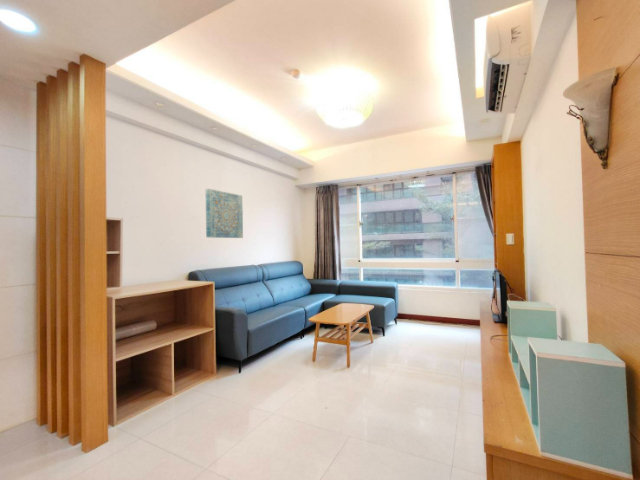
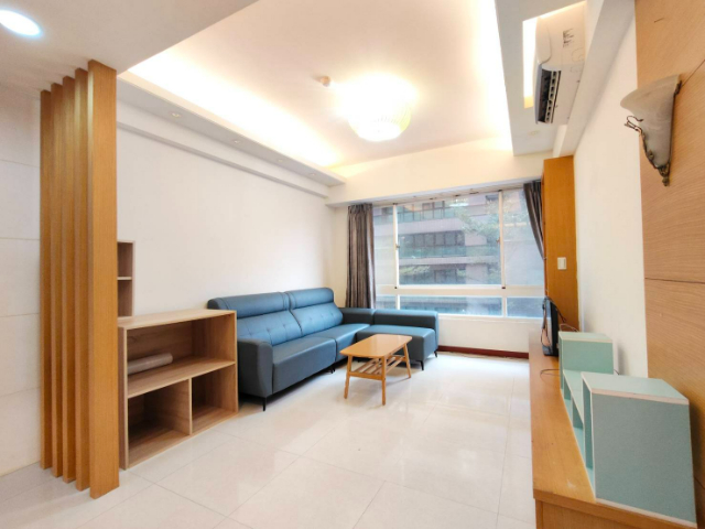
- wall art [205,187,244,239]
